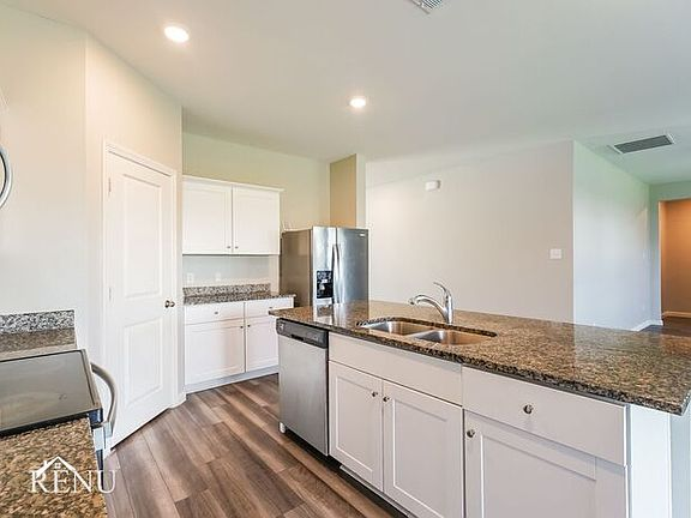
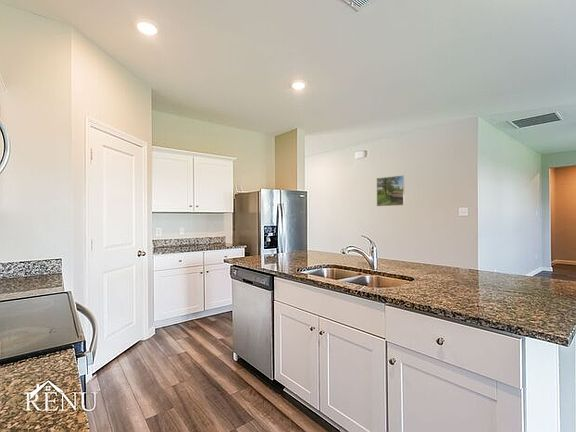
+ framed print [376,174,405,207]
